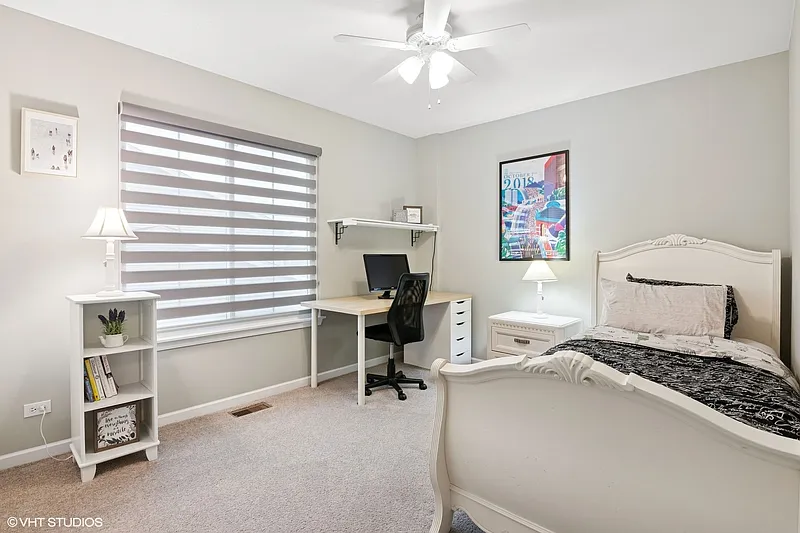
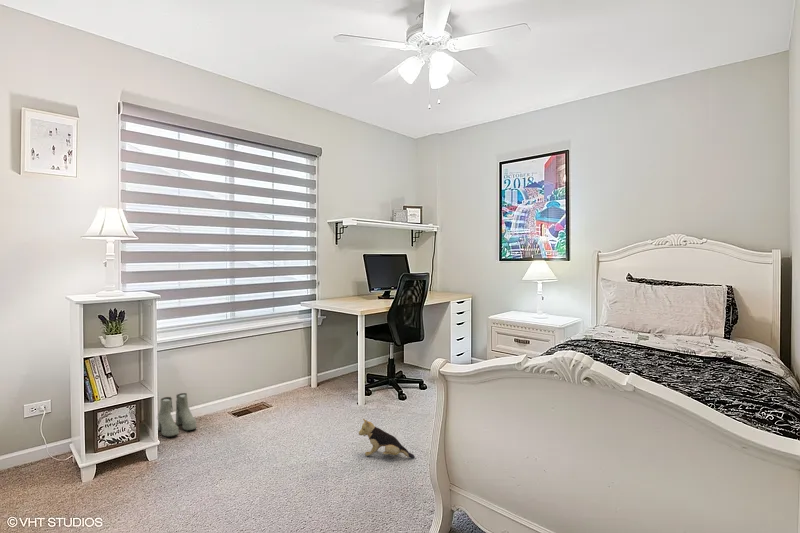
+ boots [157,392,198,438]
+ plush toy [358,418,416,459]
